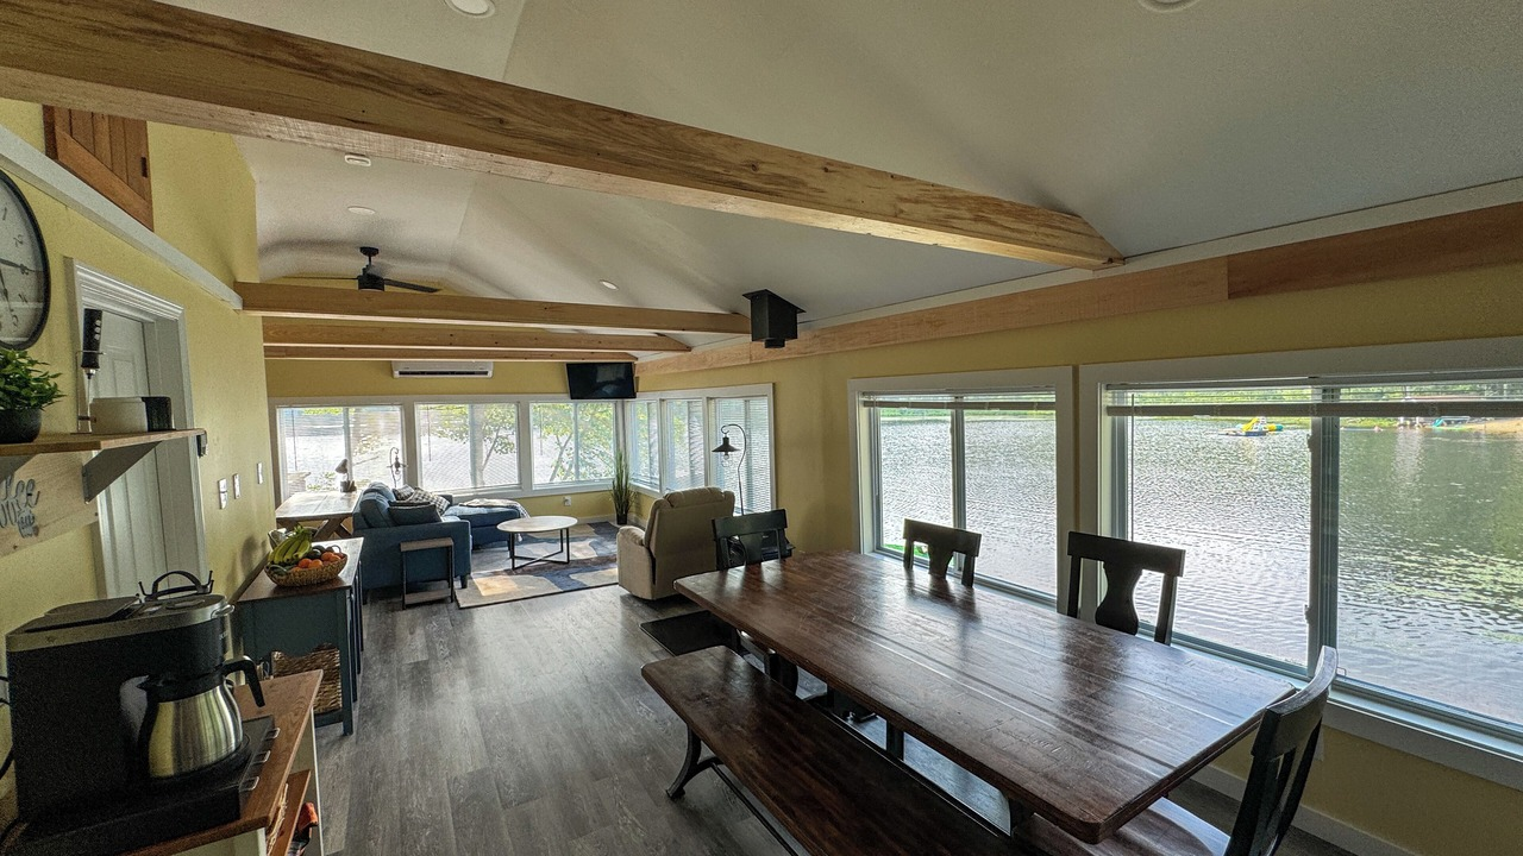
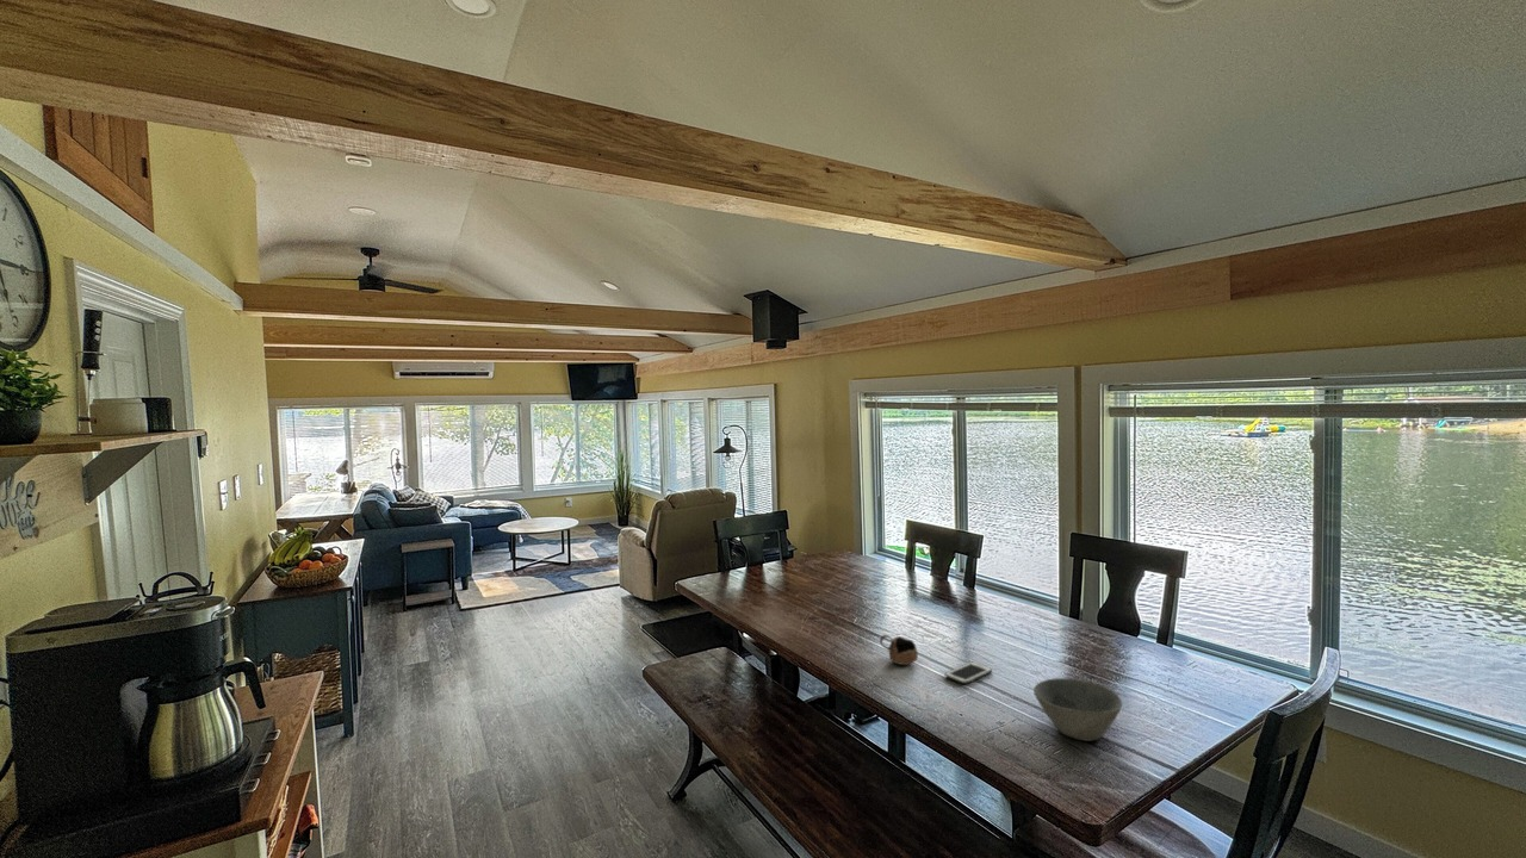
+ cell phone [944,661,993,685]
+ bowl [1032,677,1123,742]
+ cup [879,634,919,666]
